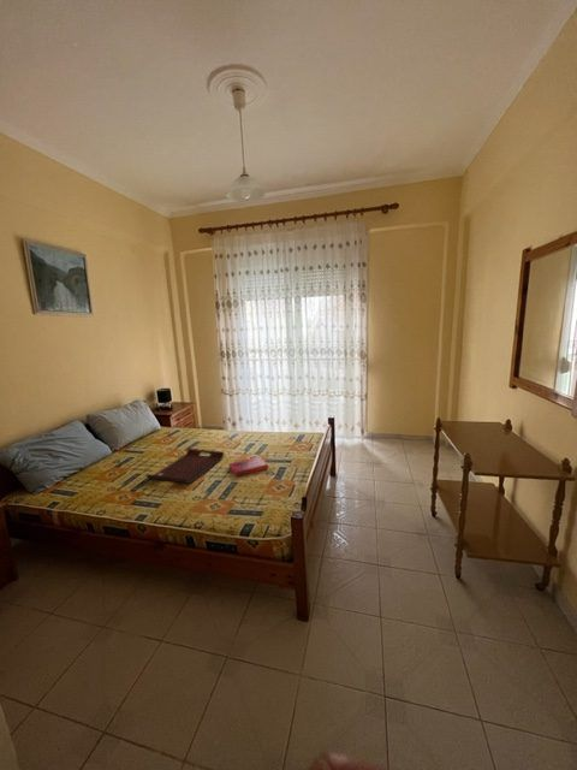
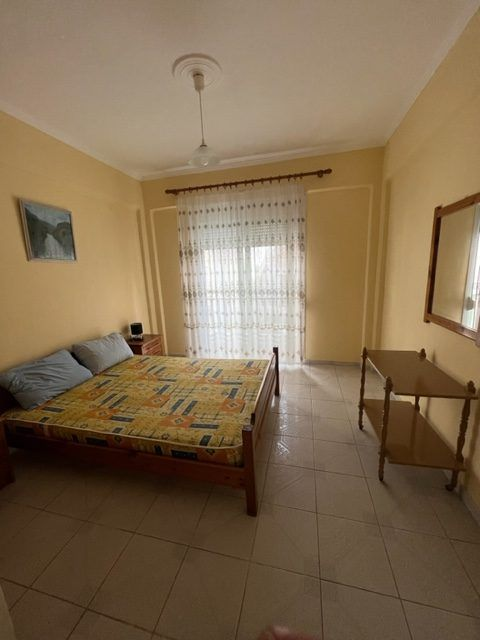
- serving tray [144,448,225,485]
- hardback book [227,456,269,478]
